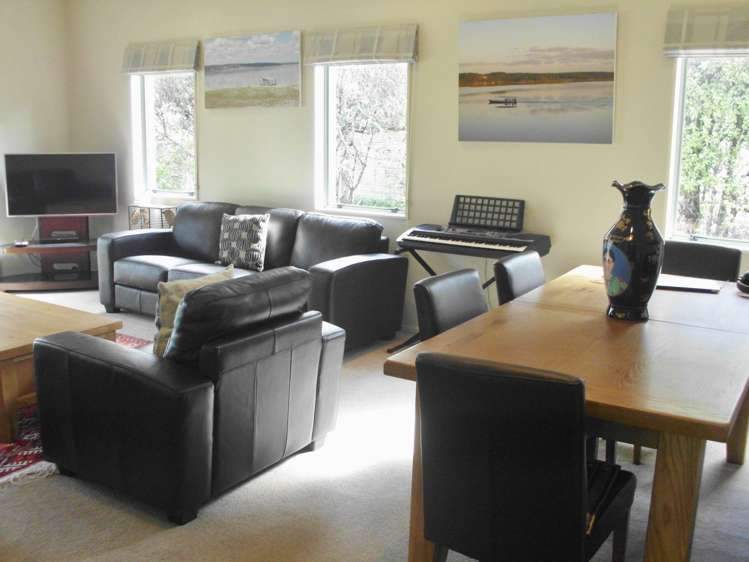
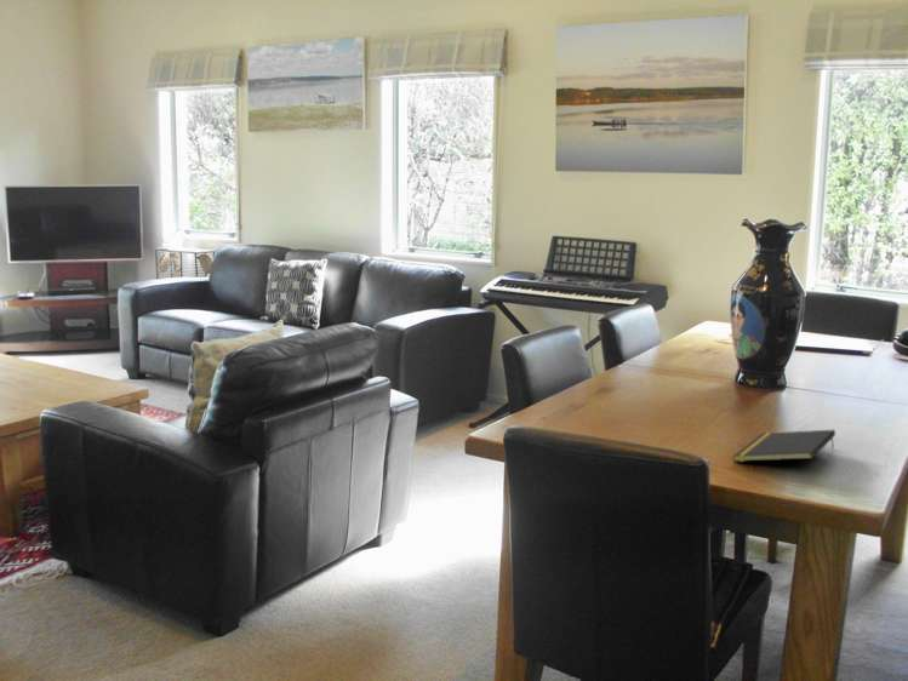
+ notepad [732,429,836,463]
